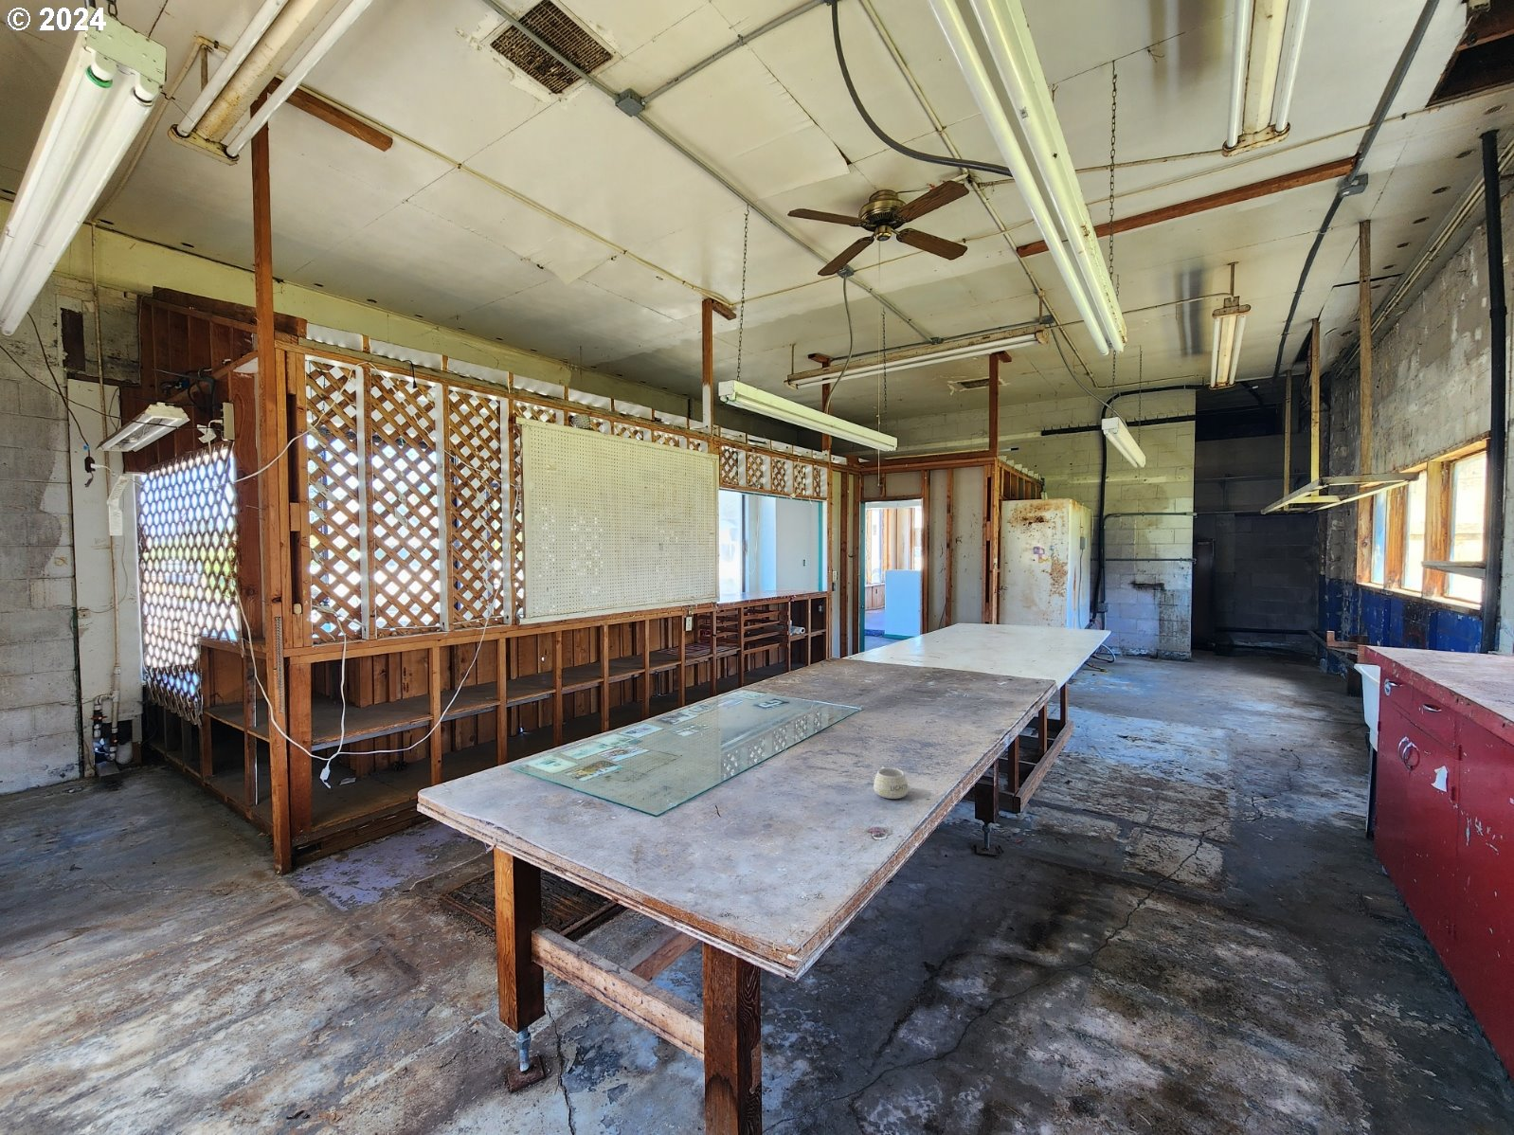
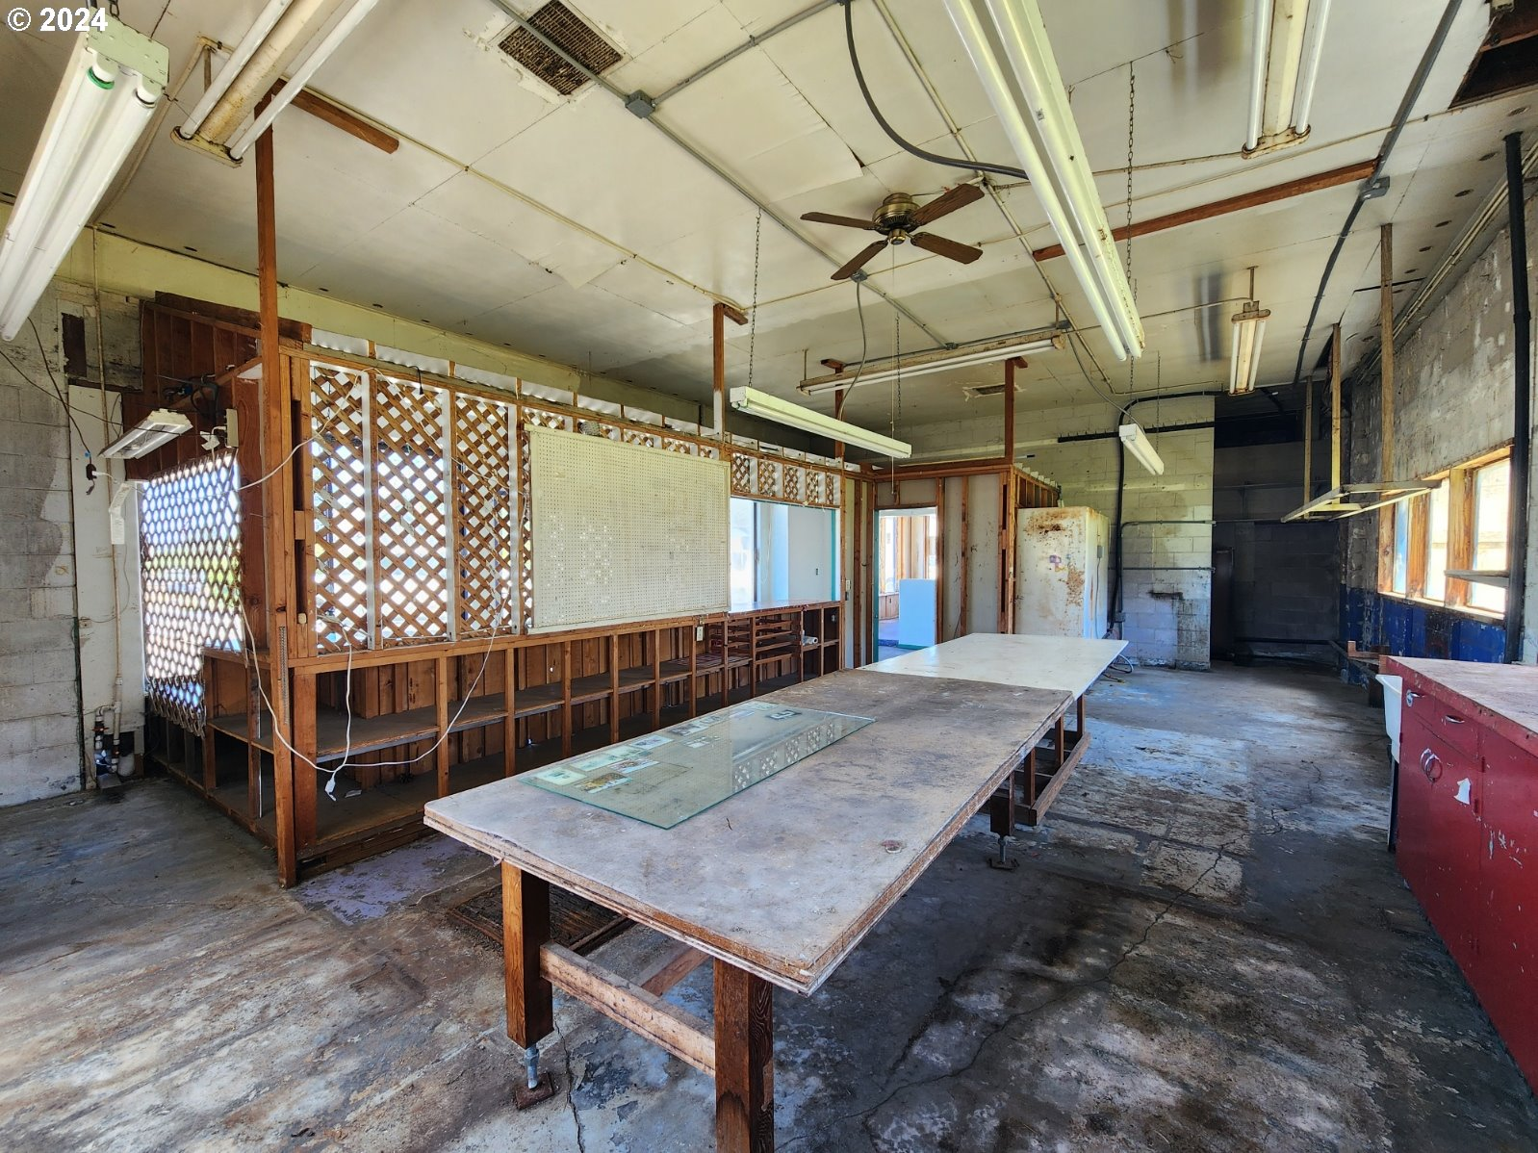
- mug [873,767,910,800]
